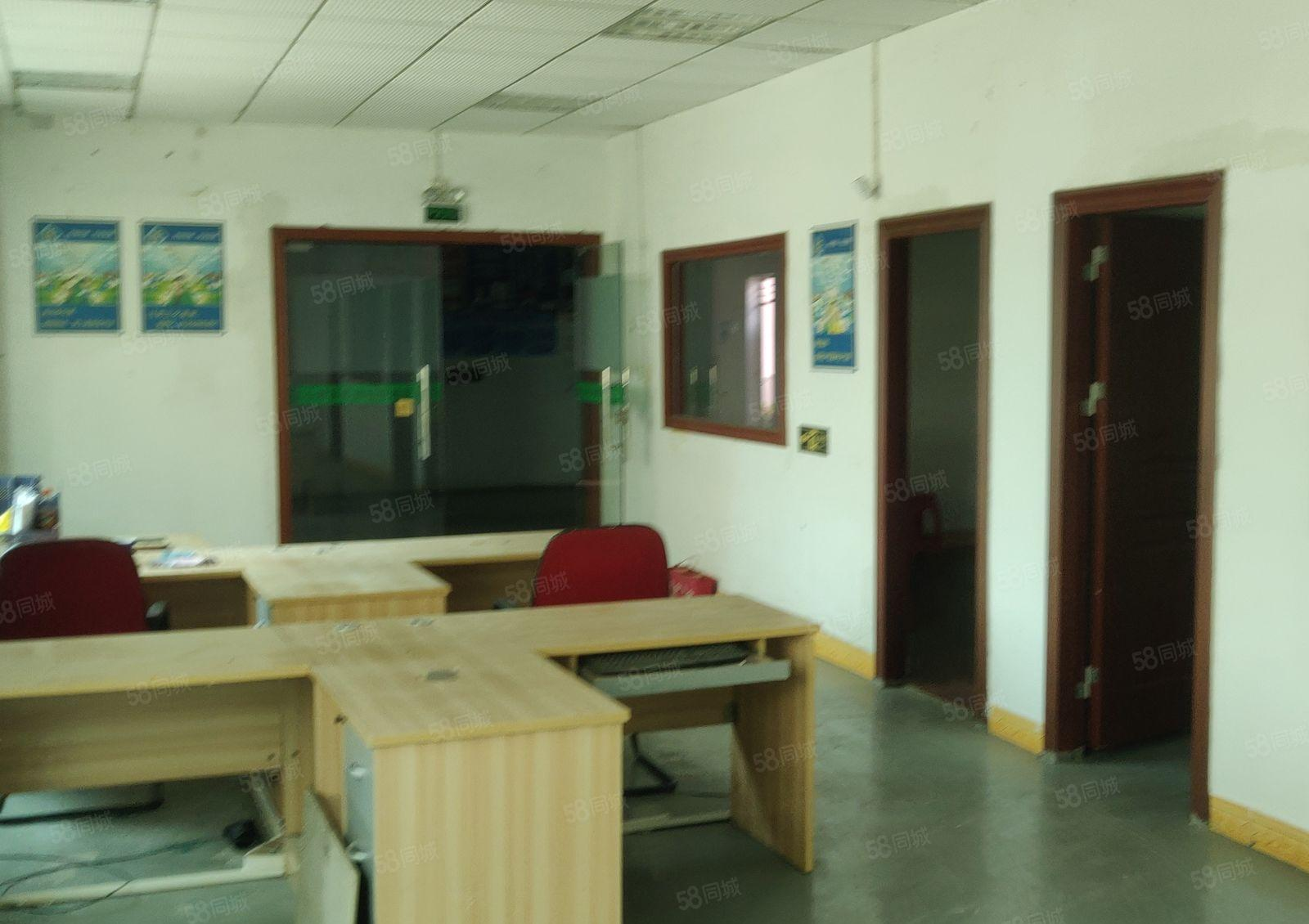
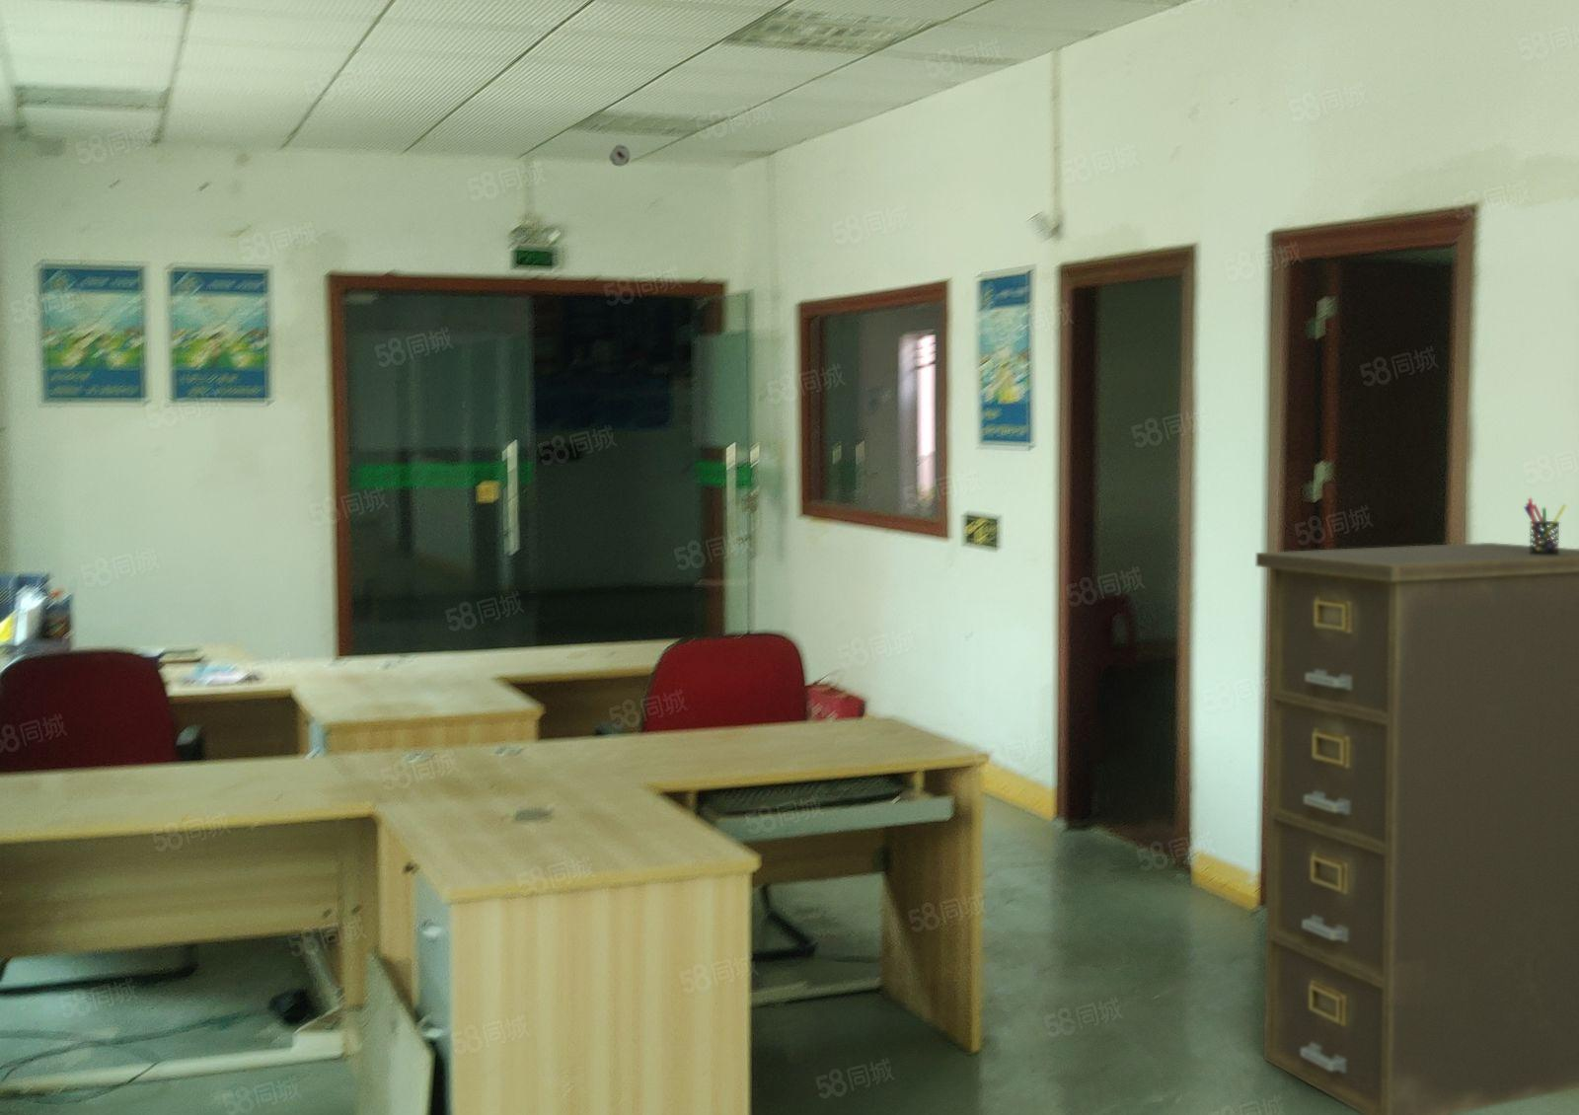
+ filing cabinet [1256,542,1579,1115]
+ smoke detector [608,144,631,167]
+ pen holder [1522,497,1567,555]
